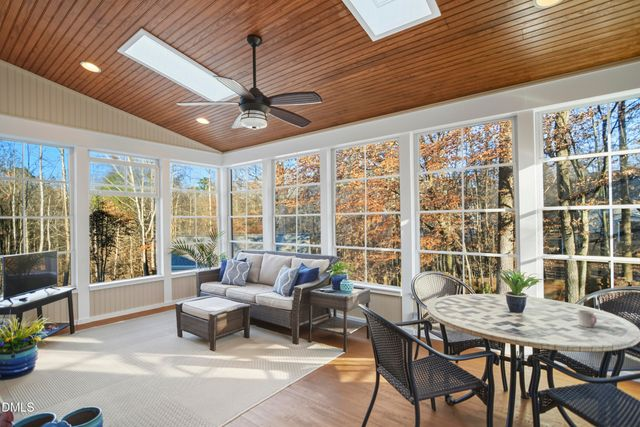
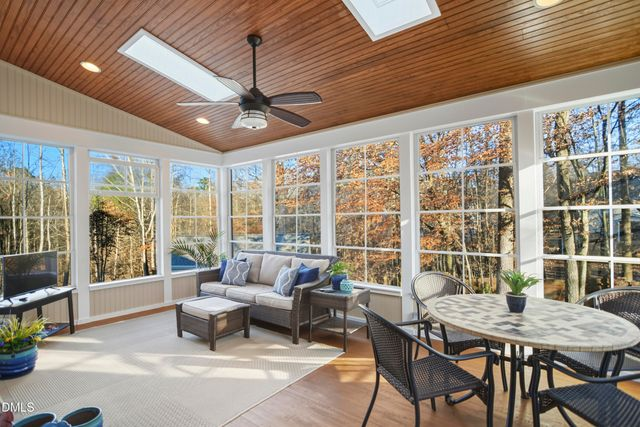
- cup [577,309,598,328]
